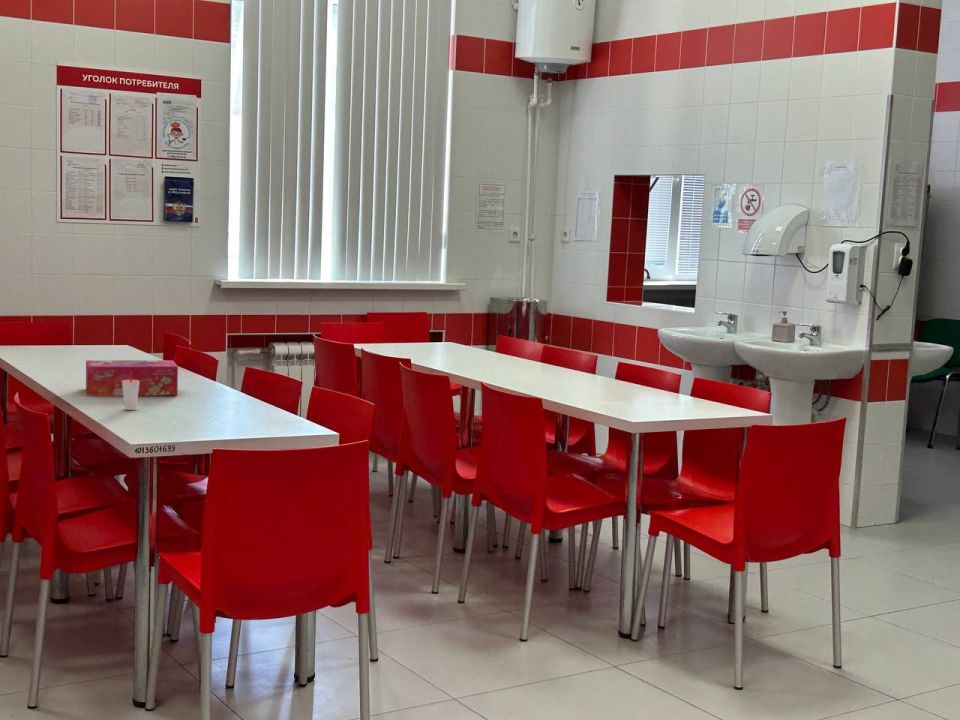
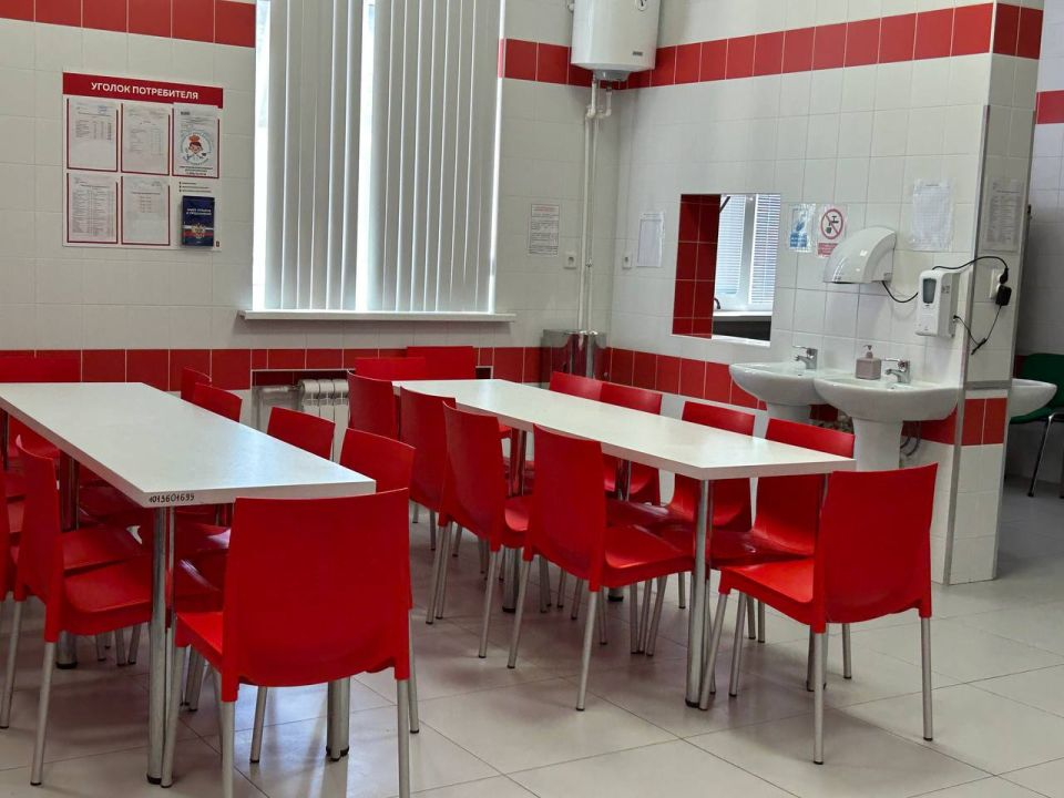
- tissue box [85,359,179,397]
- cup [122,371,139,411]
